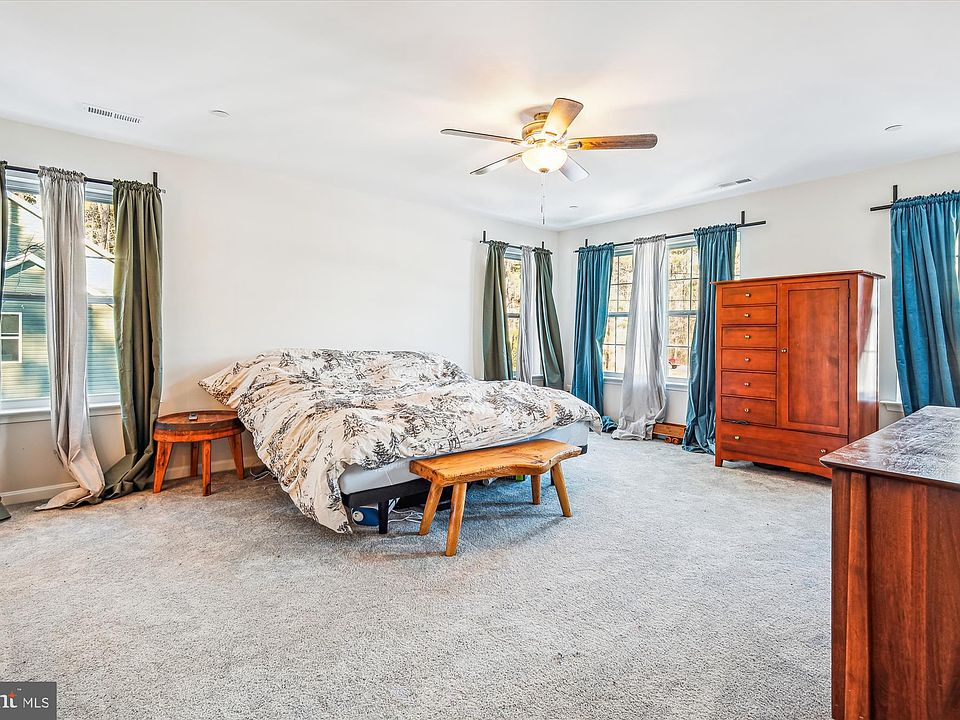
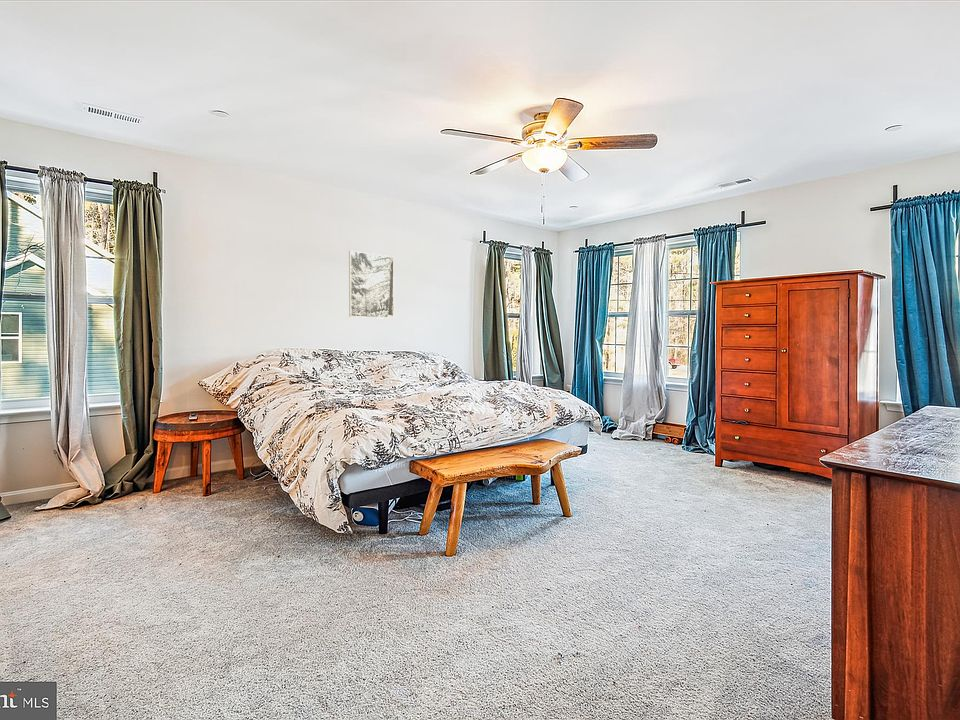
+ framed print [348,250,395,320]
